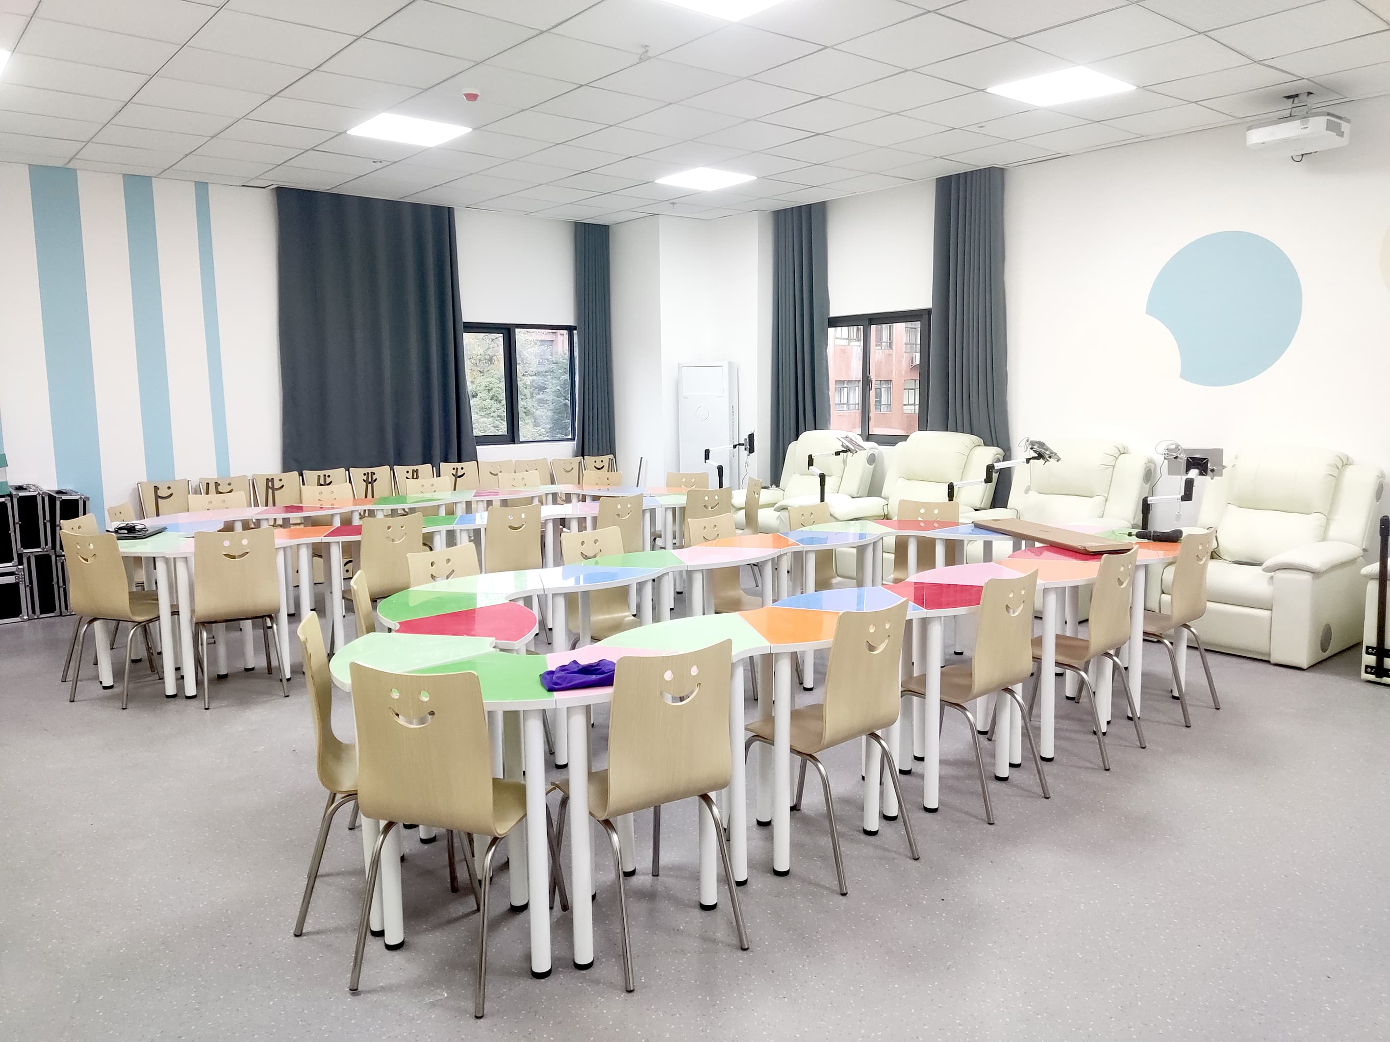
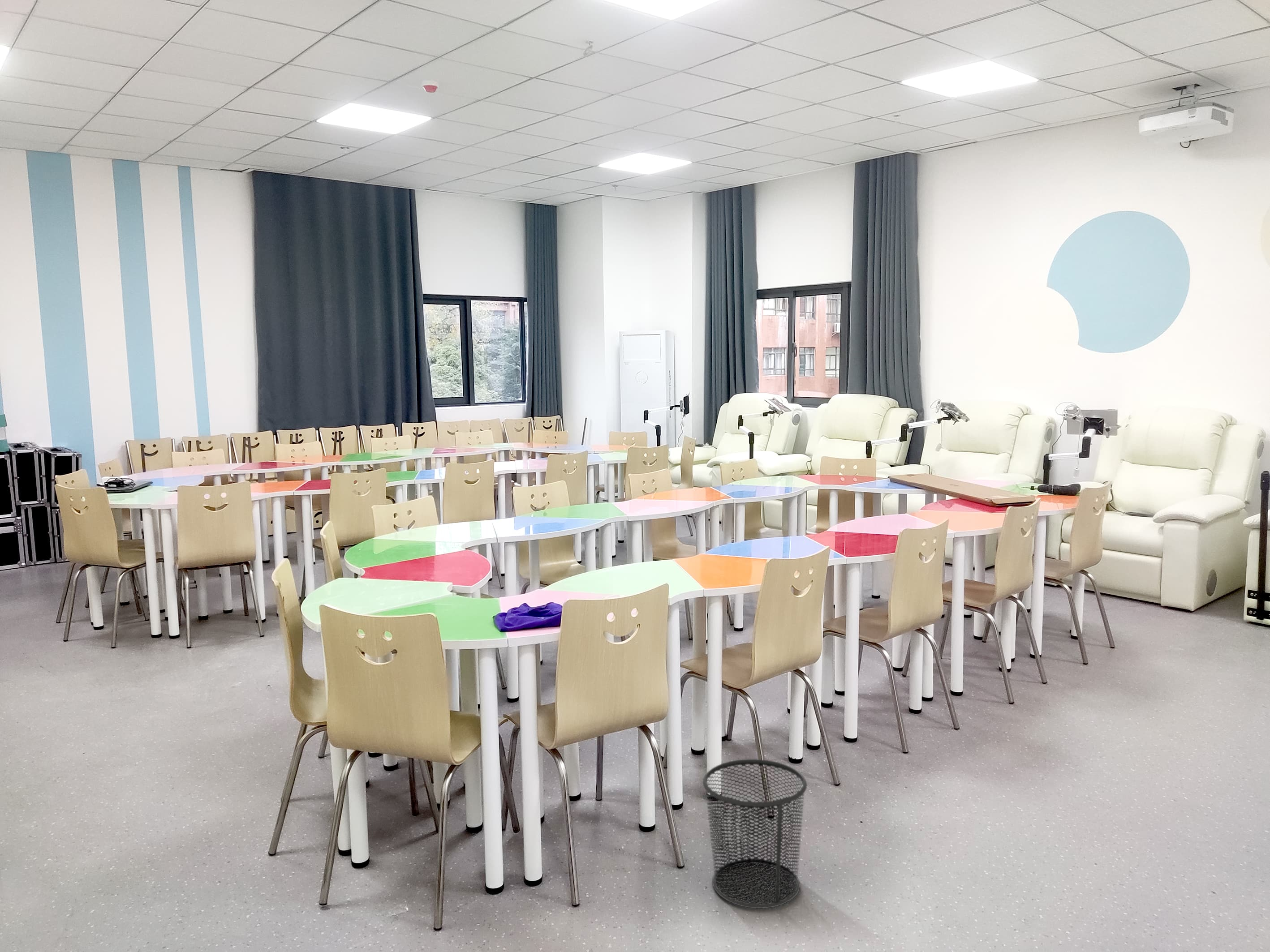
+ waste bin [702,759,808,909]
